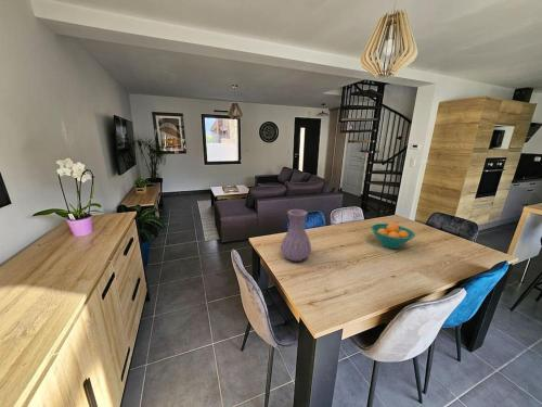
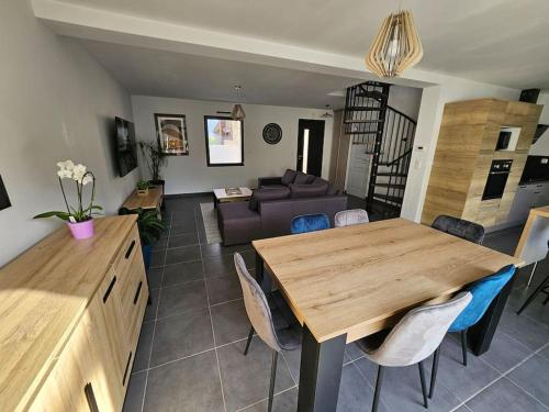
- vase [280,208,312,263]
- fruit bowl [370,222,416,250]
